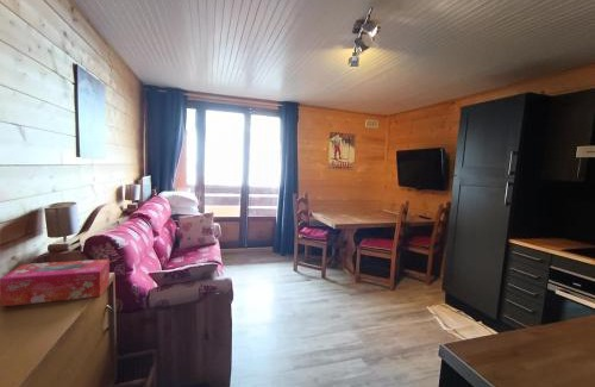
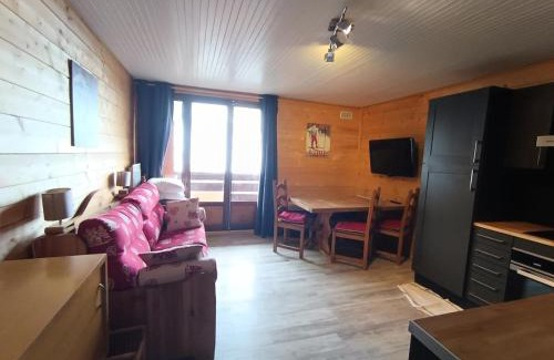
- tissue box [0,258,111,307]
